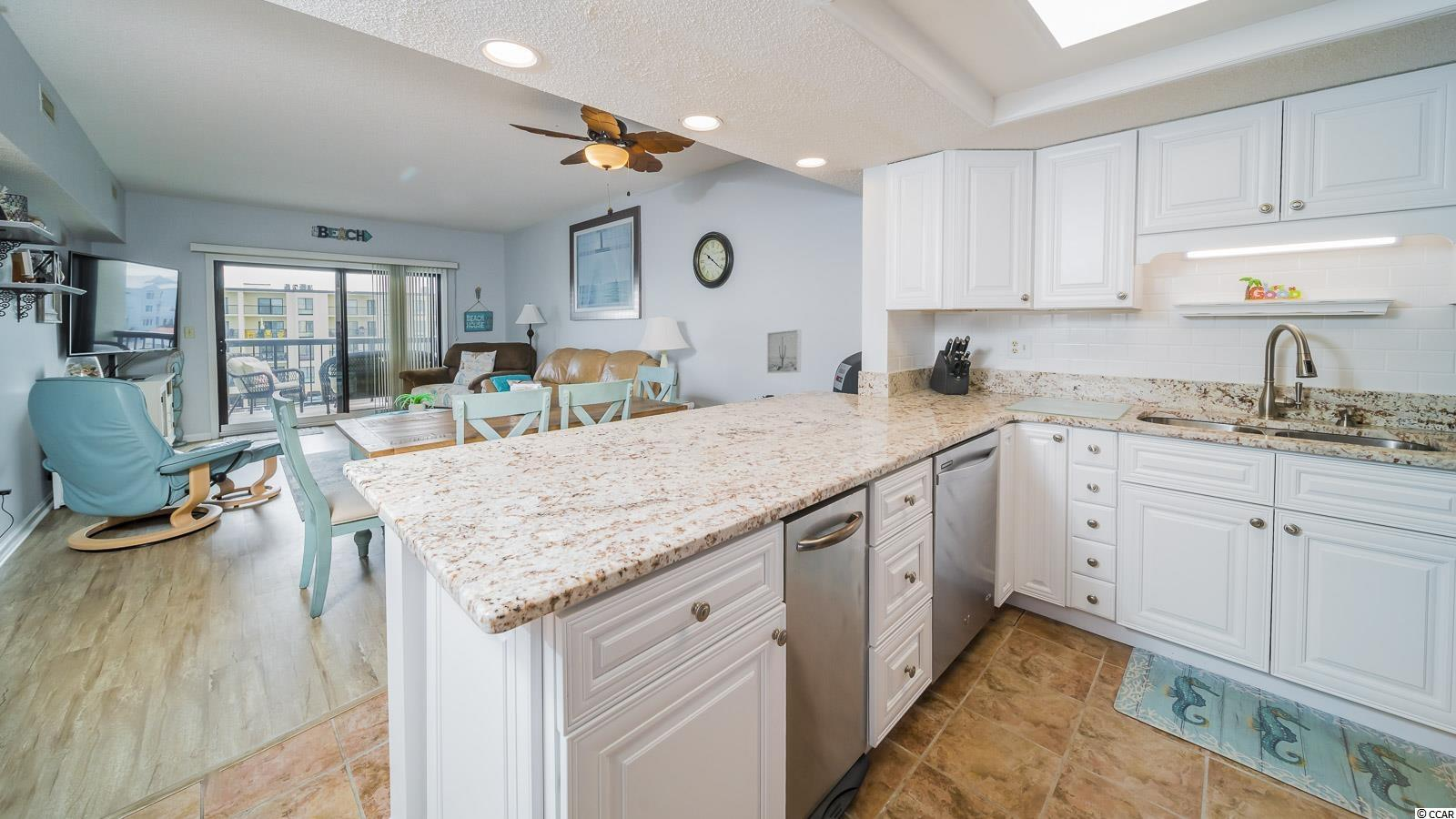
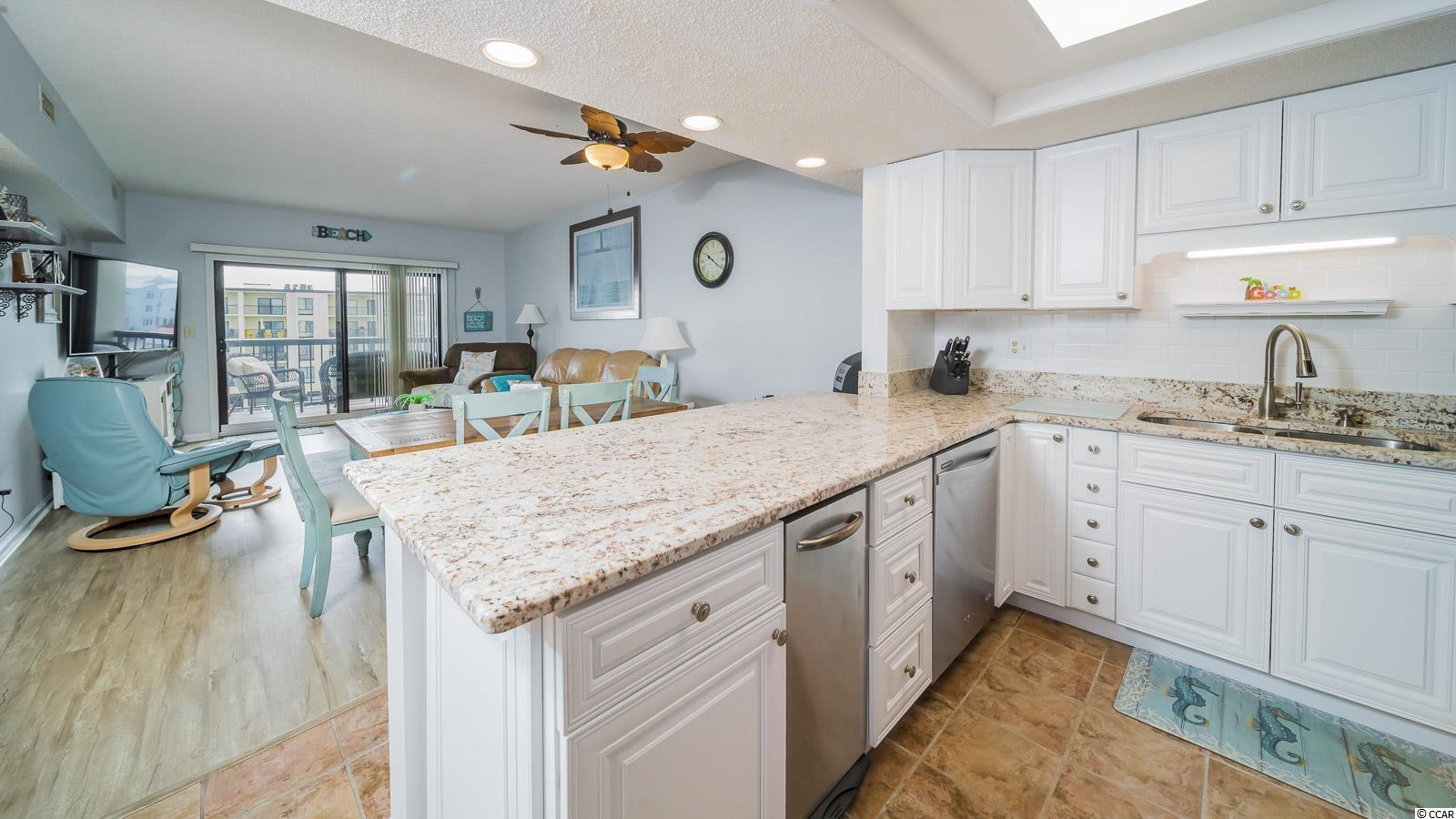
- wall art [766,329,802,374]
